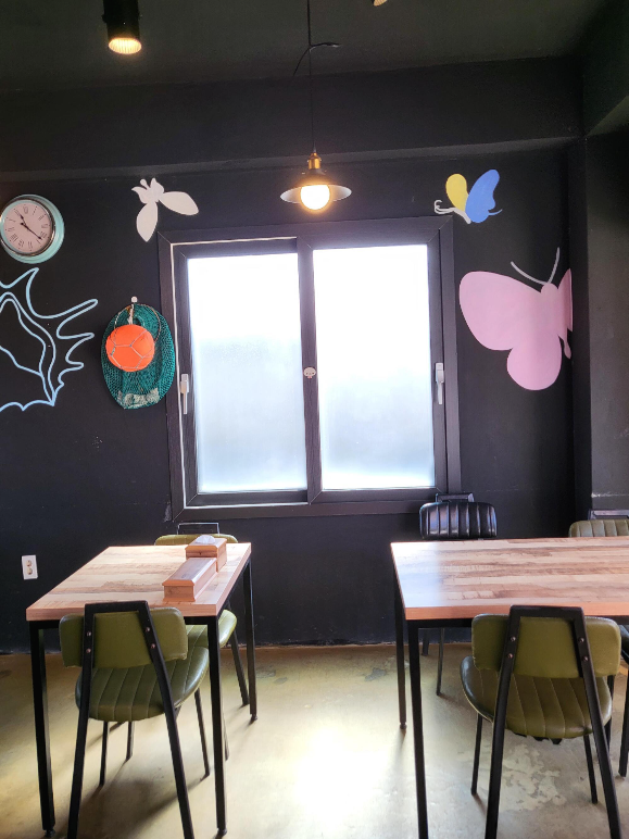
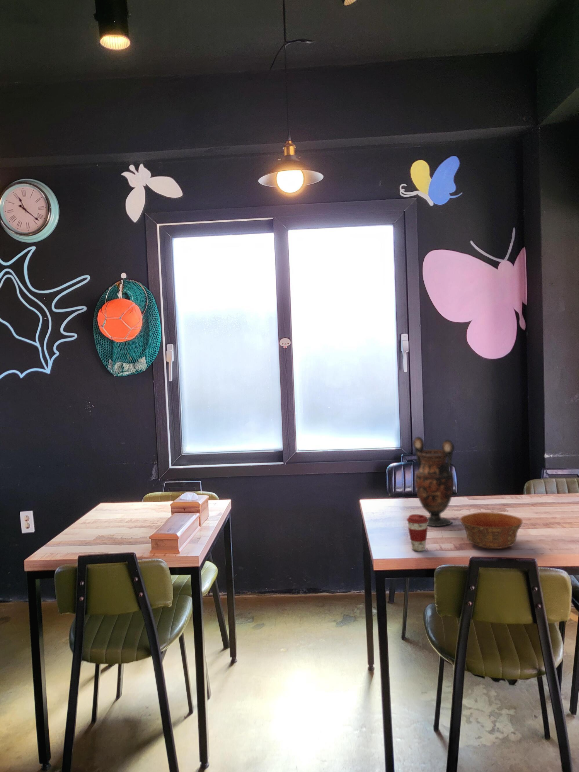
+ coffee cup [406,513,428,552]
+ vase [412,436,455,527]
+ bowl [459,511,524,550]
